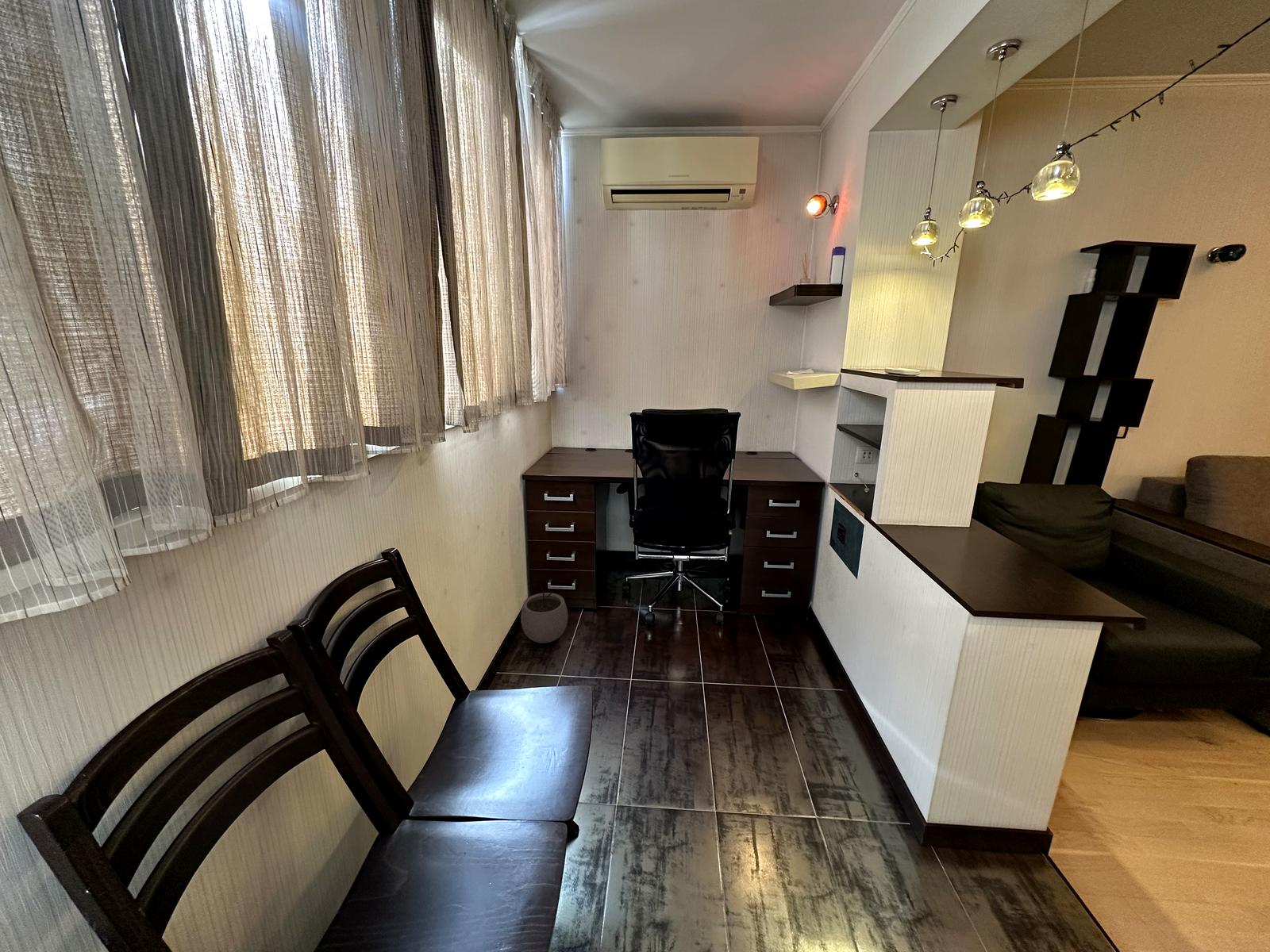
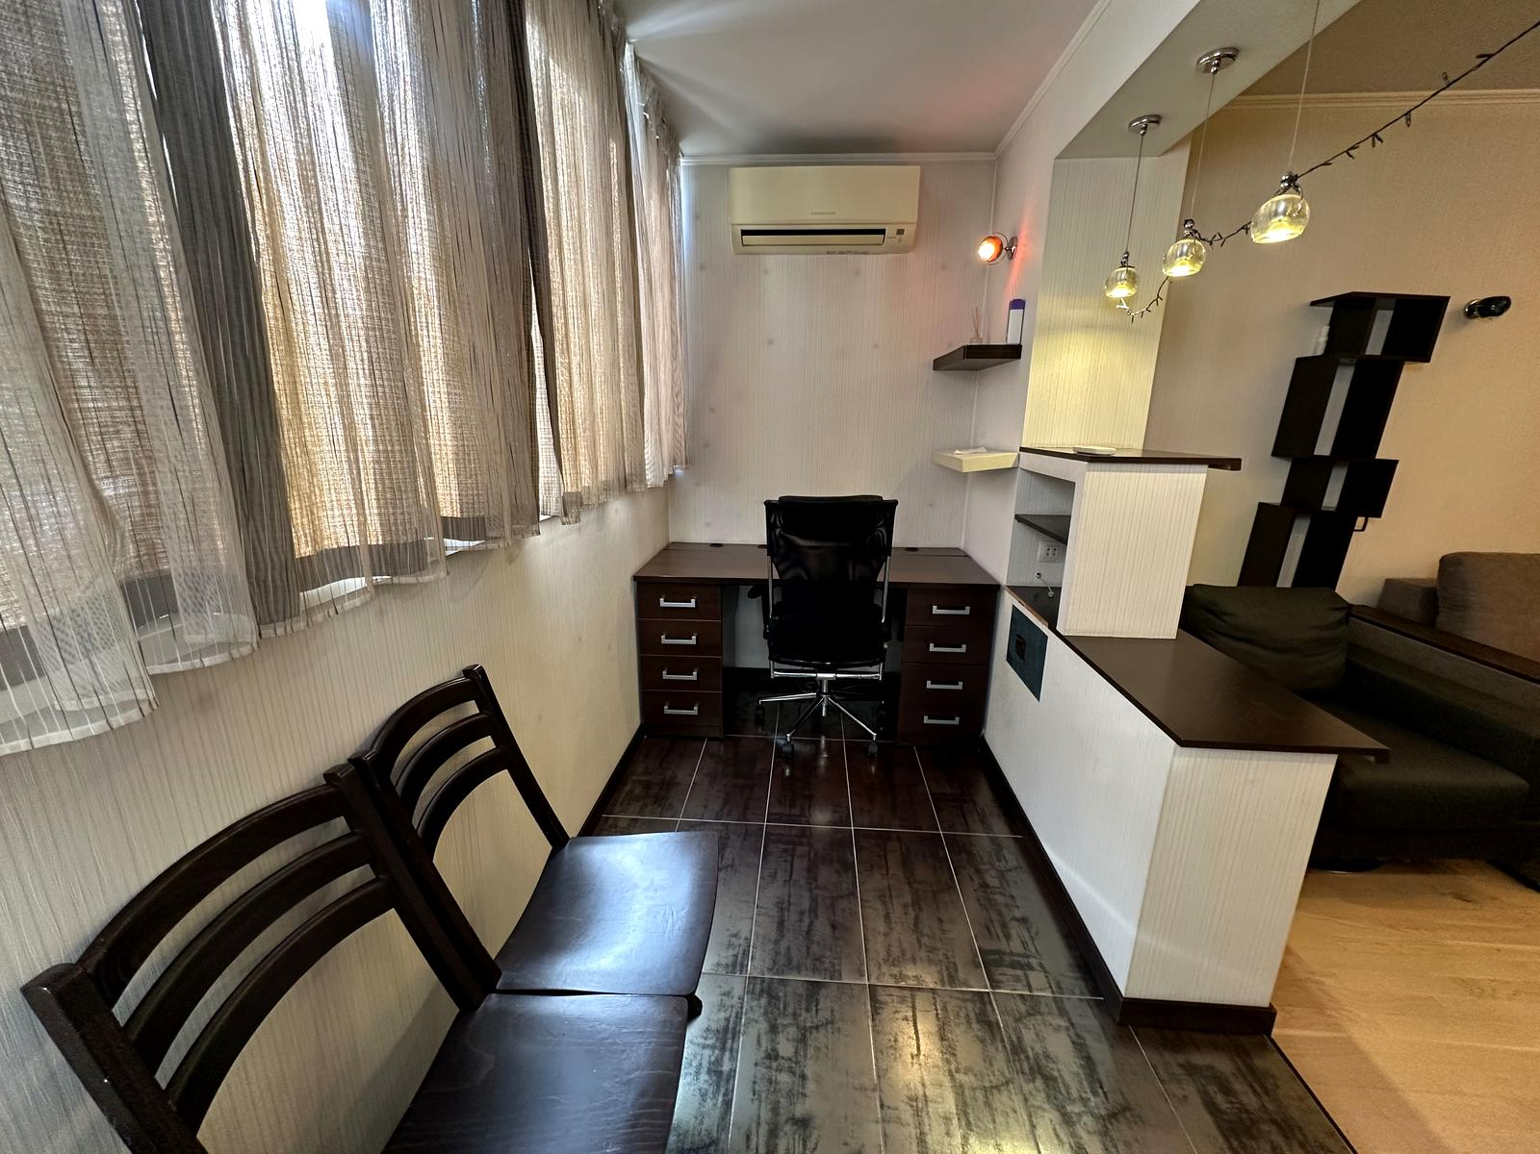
- plant pot [520,585,568,644]
